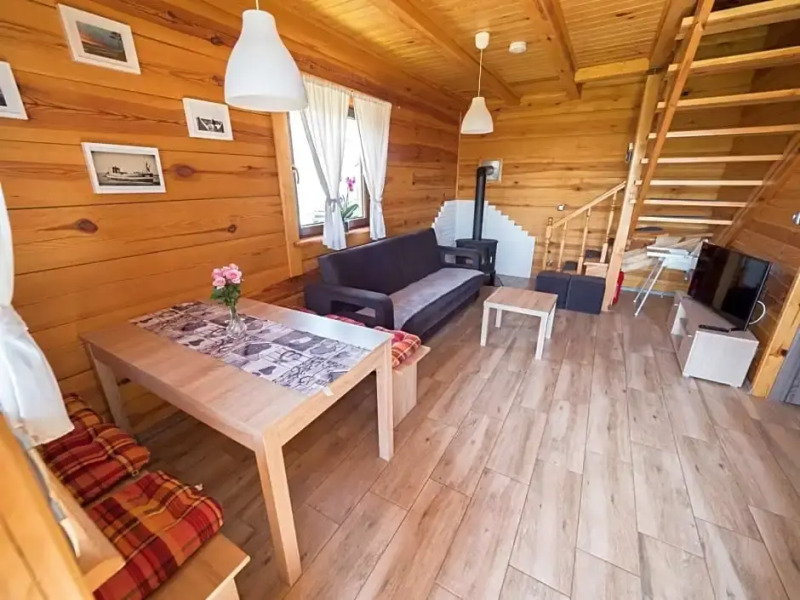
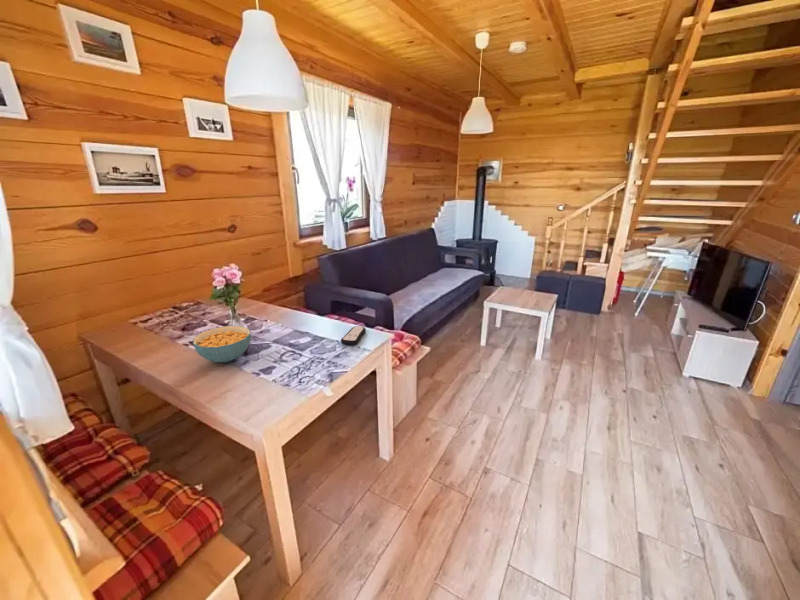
+ cereal bowl [192,325,252,363]
+ remote control [340,325,367,346]
